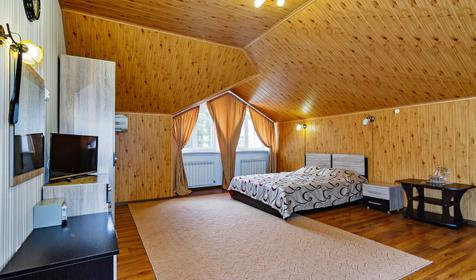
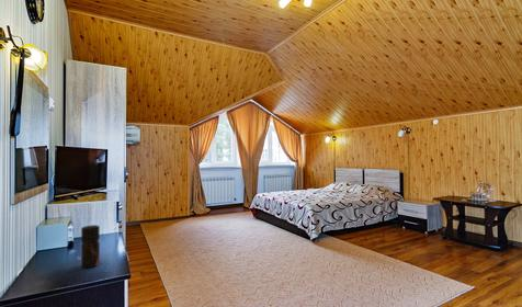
+ pepper grinder [80,224,101,270]
